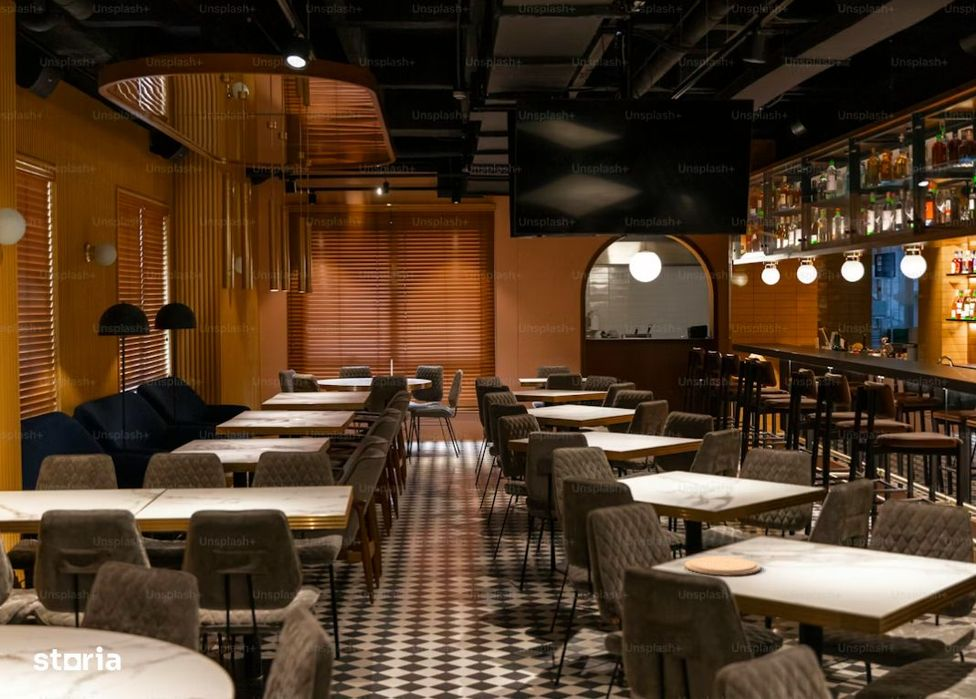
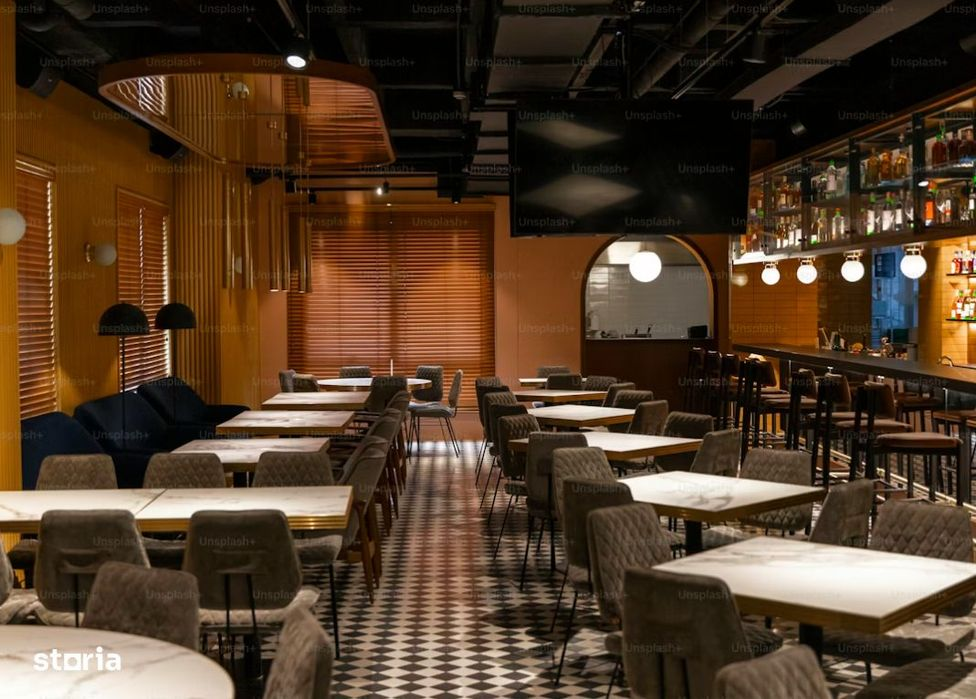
- plate [684,555,762,577]
